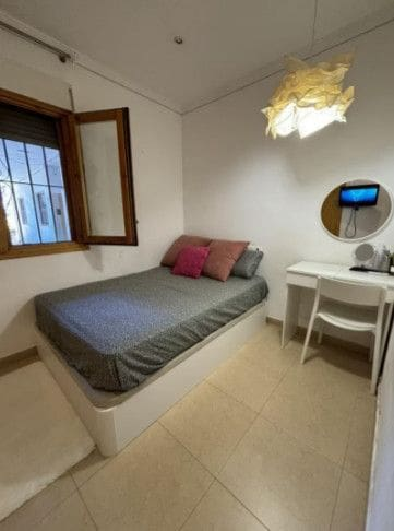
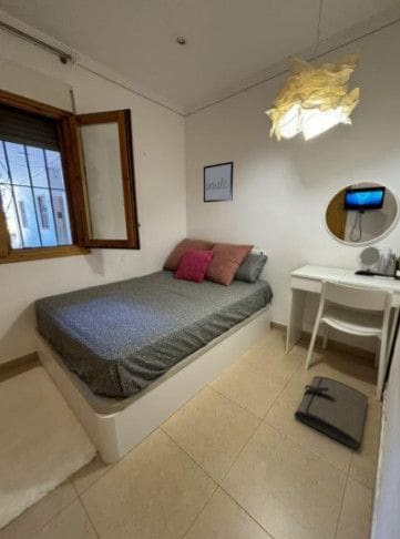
+ wall art [203,161,235,204]
+ tool roll [293,375,369,449]
